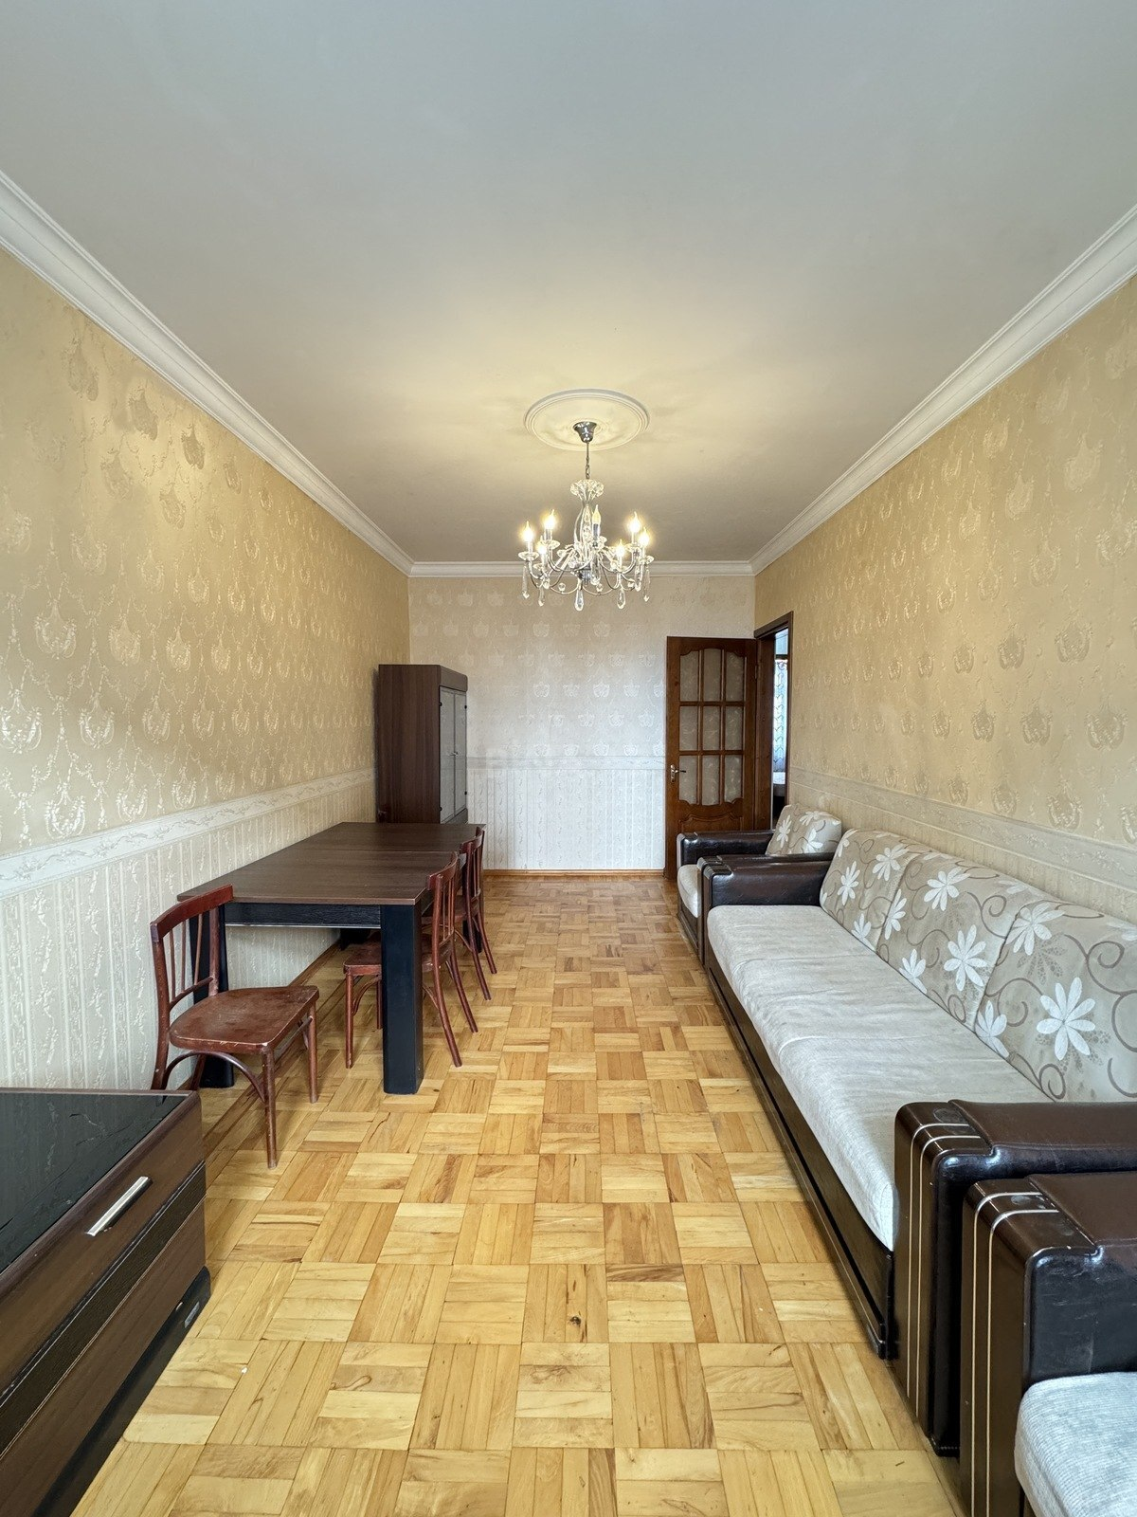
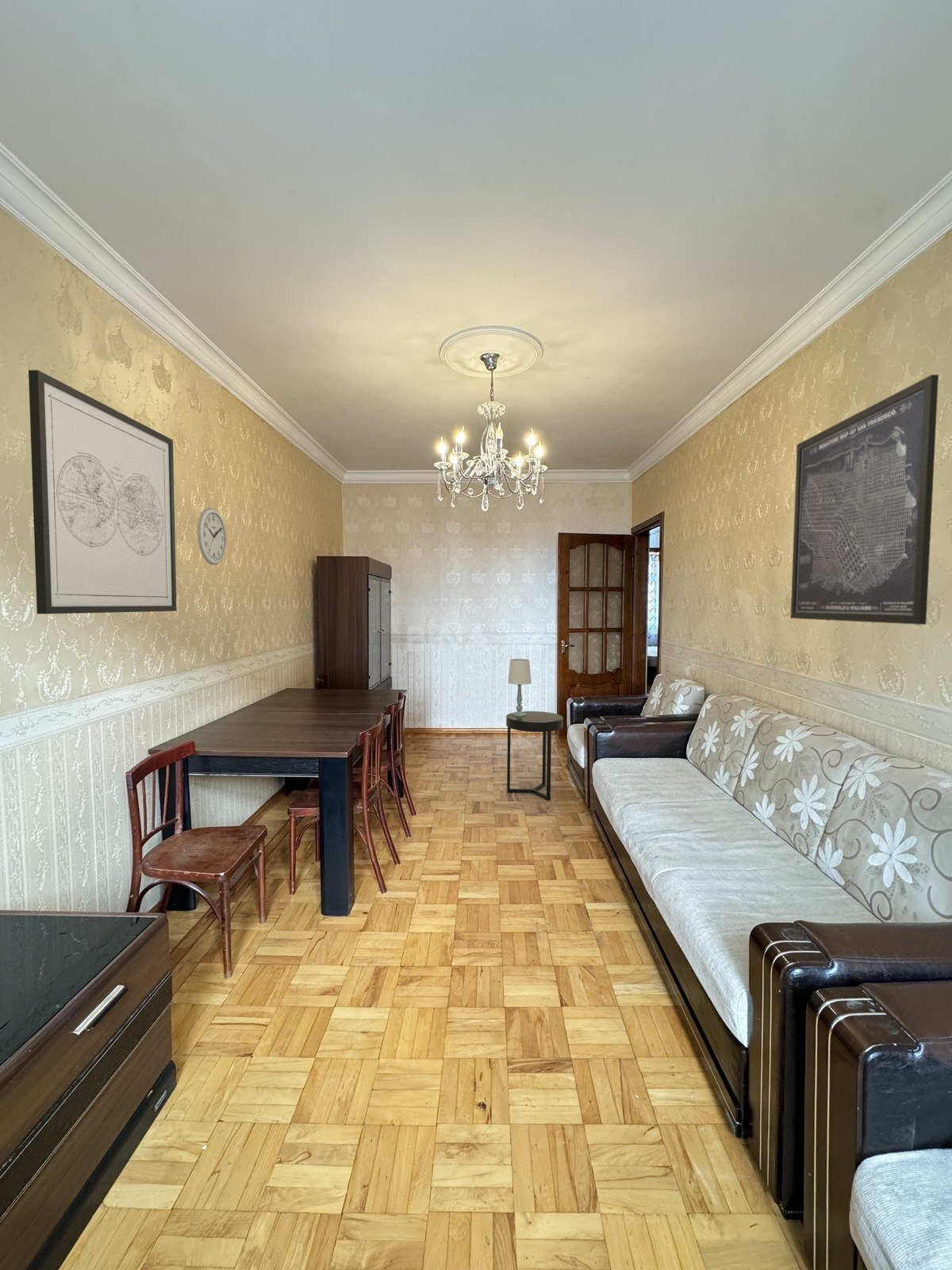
+ wall art [28,369,178,615]
+ wall clock [197,507,227,566]
+ side table [505,710,564,801]
+ wall art [790,374,939,625]
+ table lamp [507,658,532,716]
